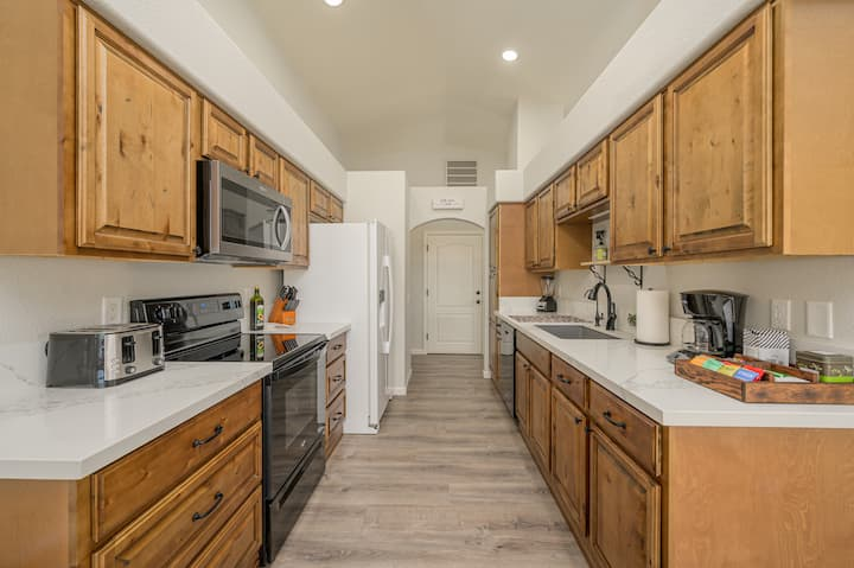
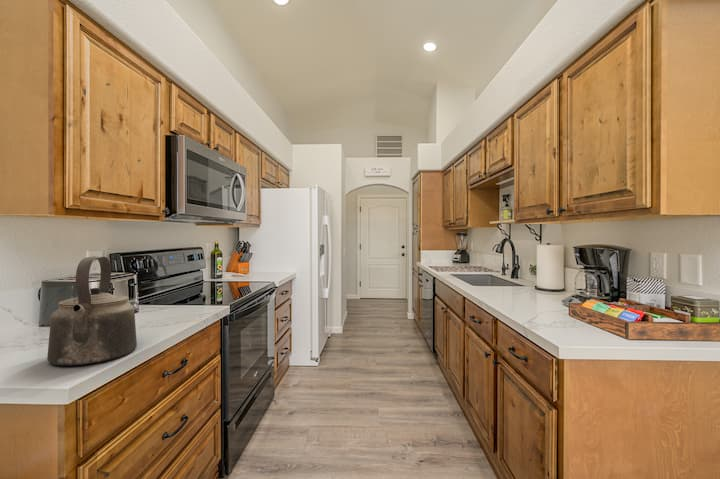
+ kettle [46,256,138,366]
